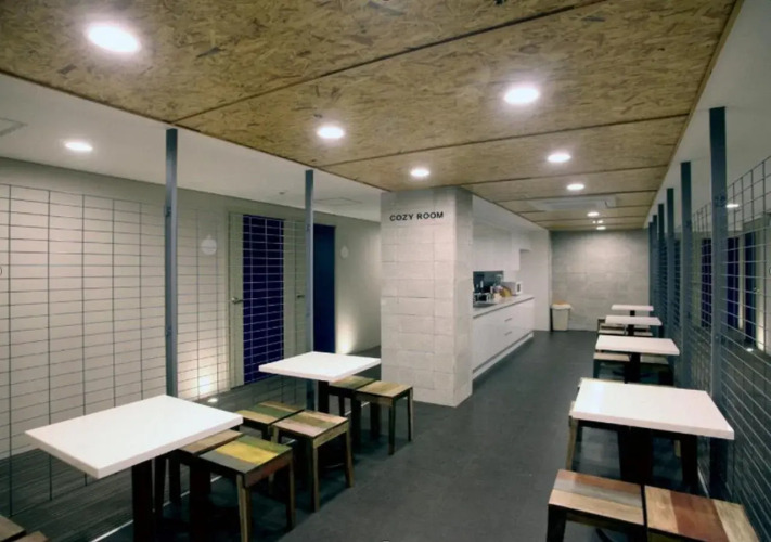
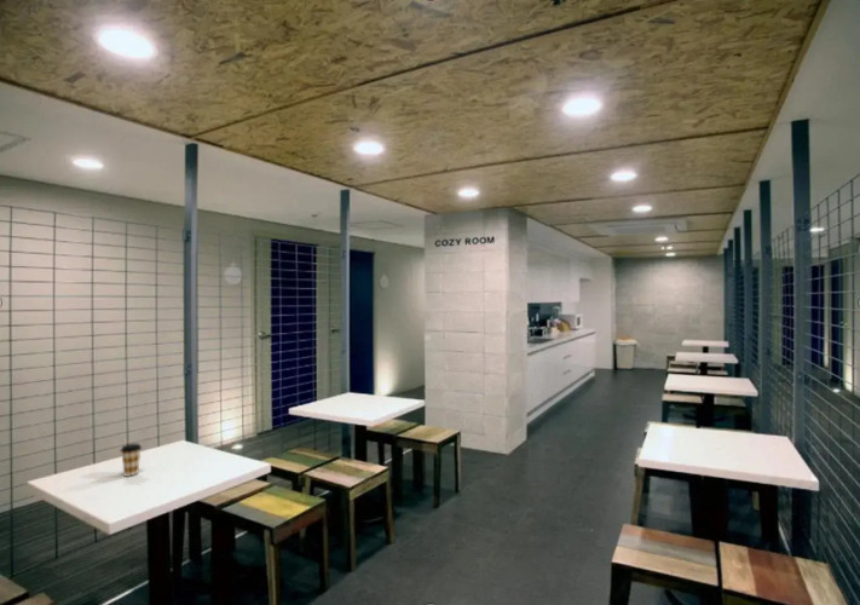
+ coffee cup [120,443,143,478]
